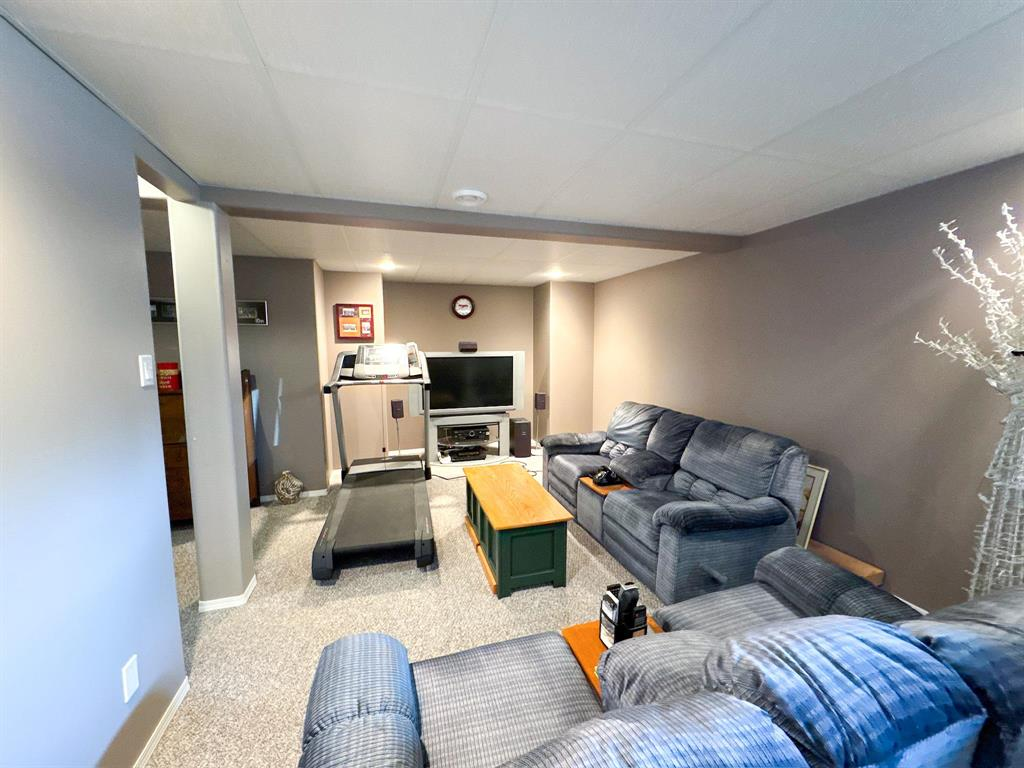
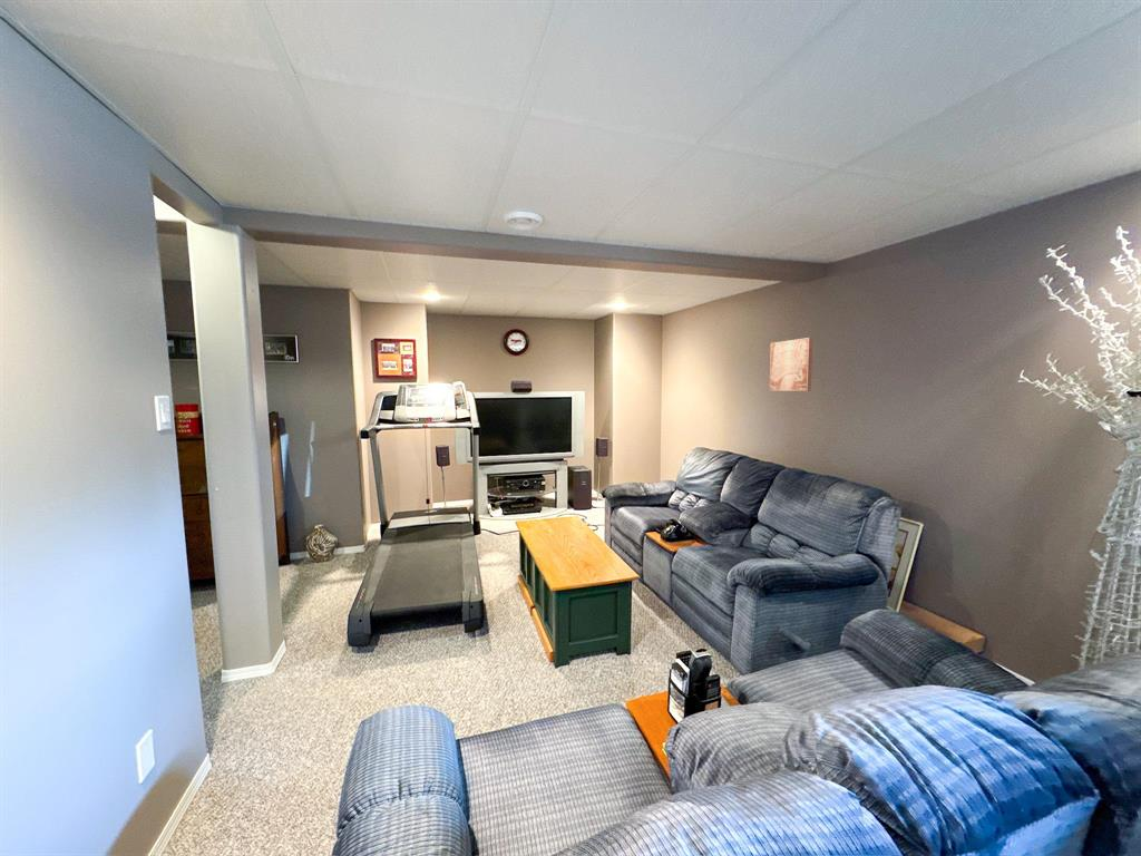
+ wall art [768,337,815,392]
